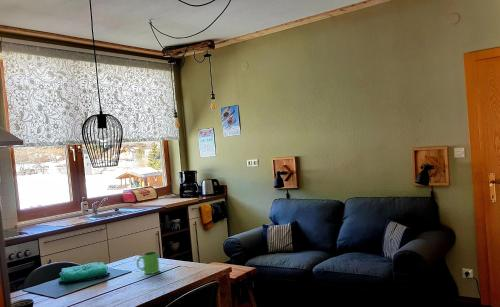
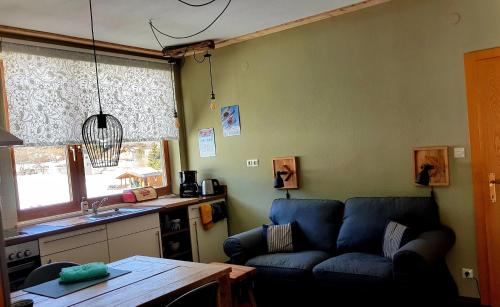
- mug [136,251,160,275]
